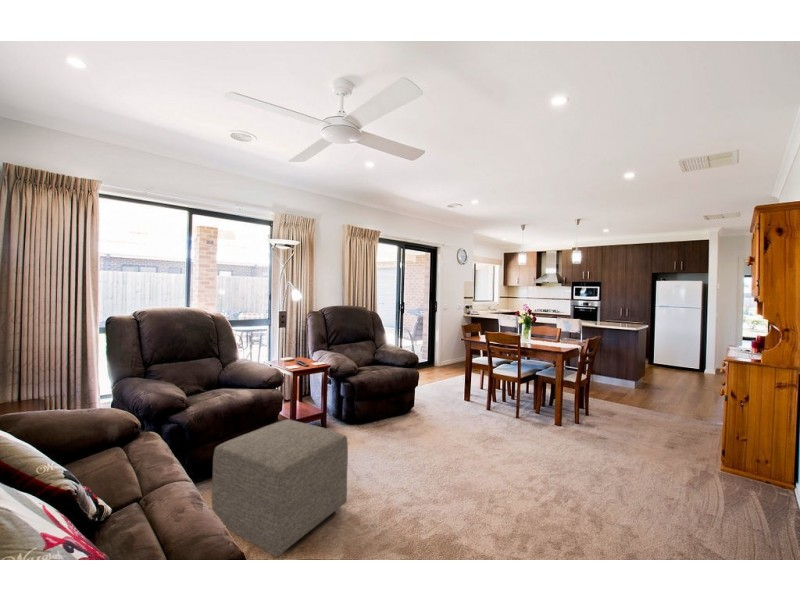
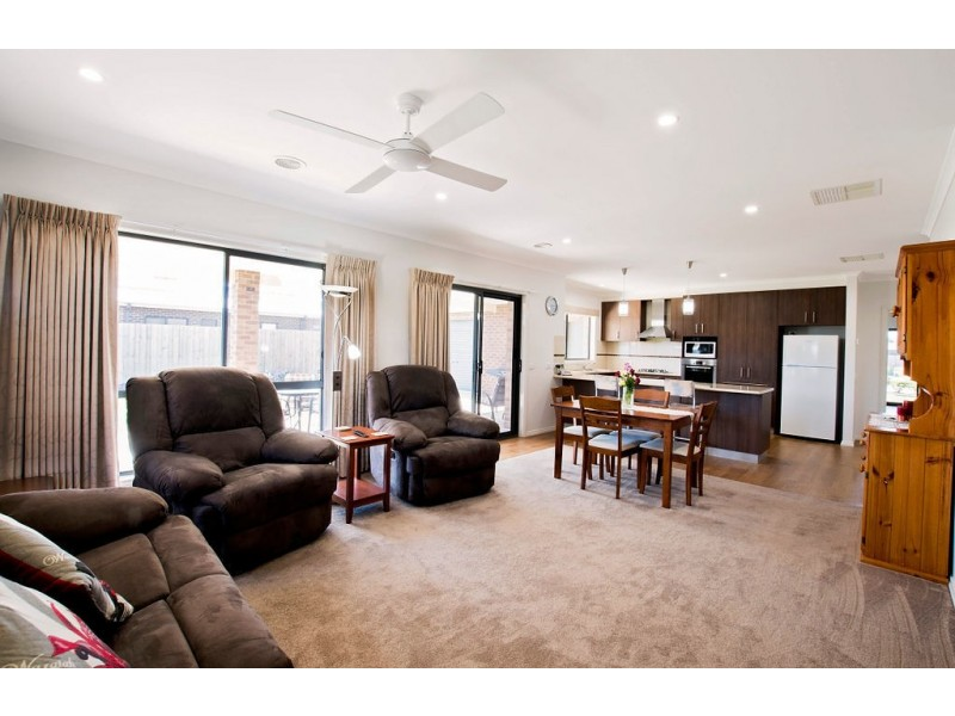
- ottoman [211,418,349,558]
